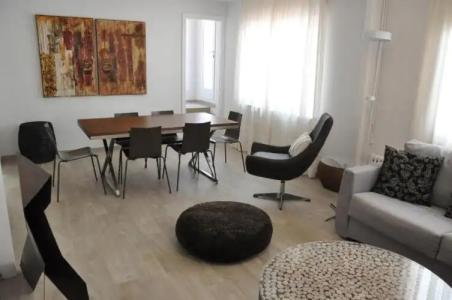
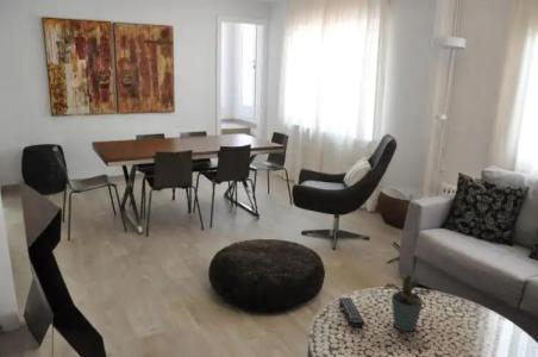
+ potted plant [383,274,433,332]
+ remote control [338,296,365,328]
